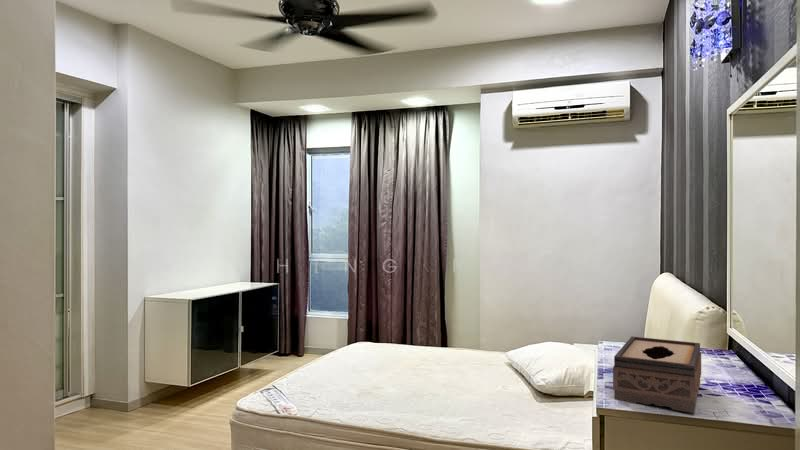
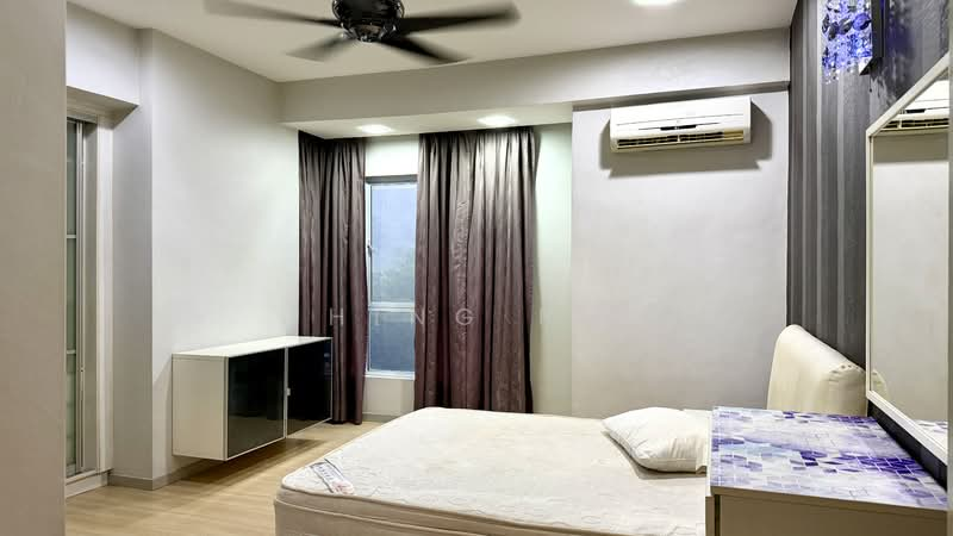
- tissue box [612,335,702,414]
